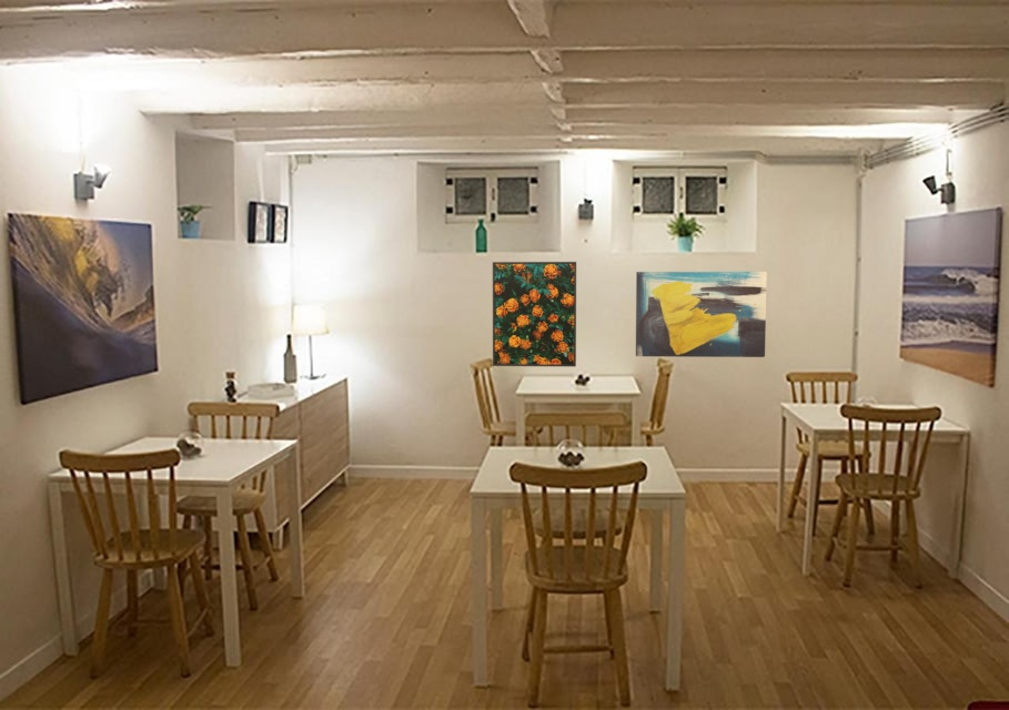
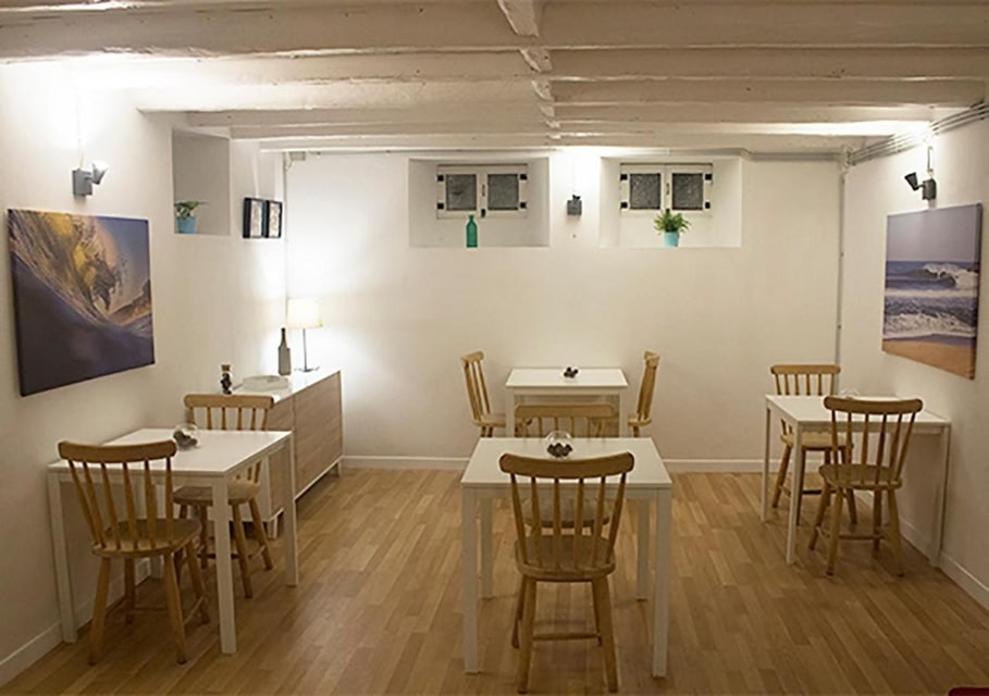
- wall art [635,271,768,358]
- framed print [492,261,577,367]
